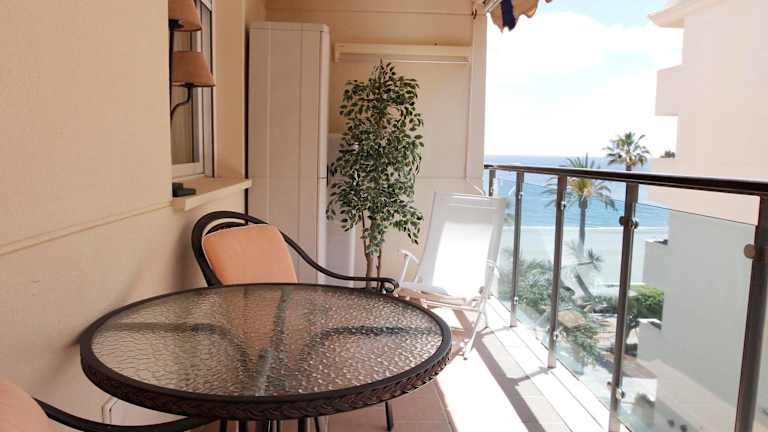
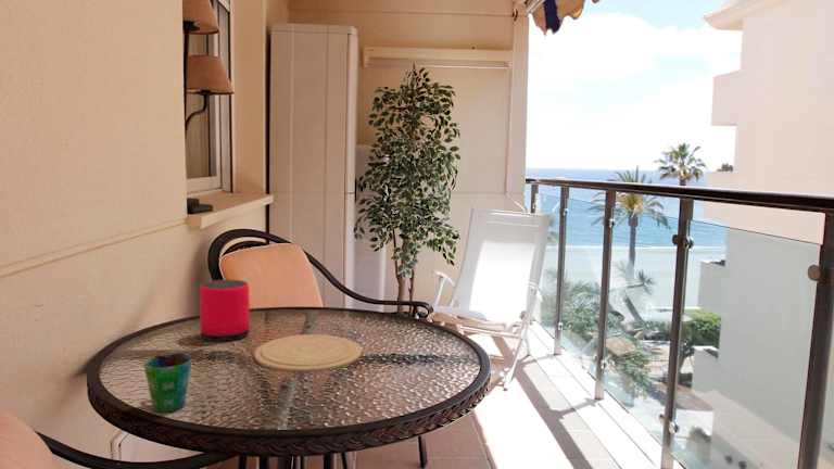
+ plate [253,333,363,372]
+ speaker [199,279,251,343]
+ cup [142,352,193,414]
